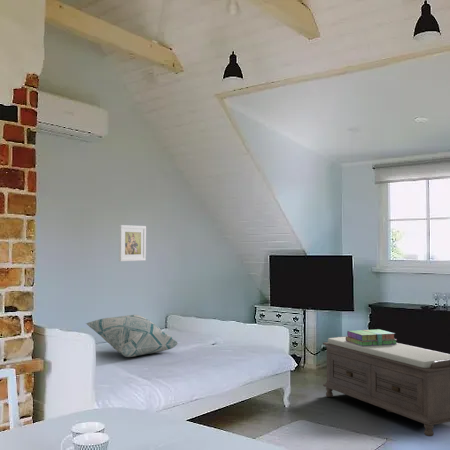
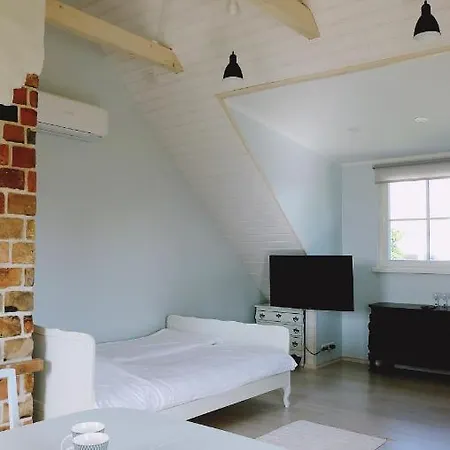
- stack of books [346,328,397,346]
- decorative pillow [85,314,179,358]
- bench [322,335,450,437]
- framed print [118,224,147,262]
